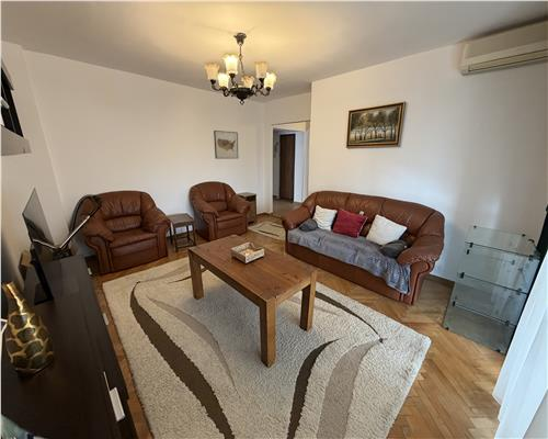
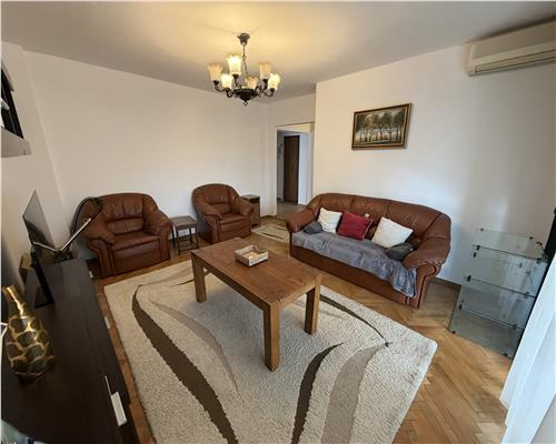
- wall art [213,130,239,160]
